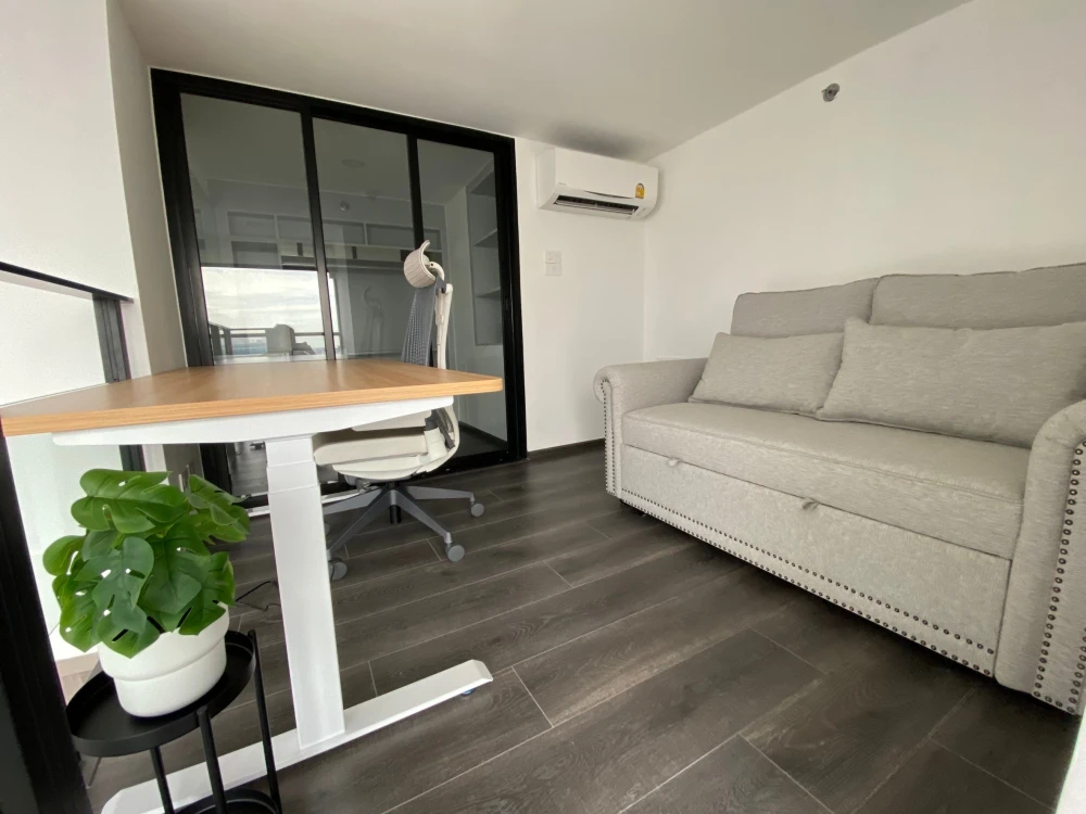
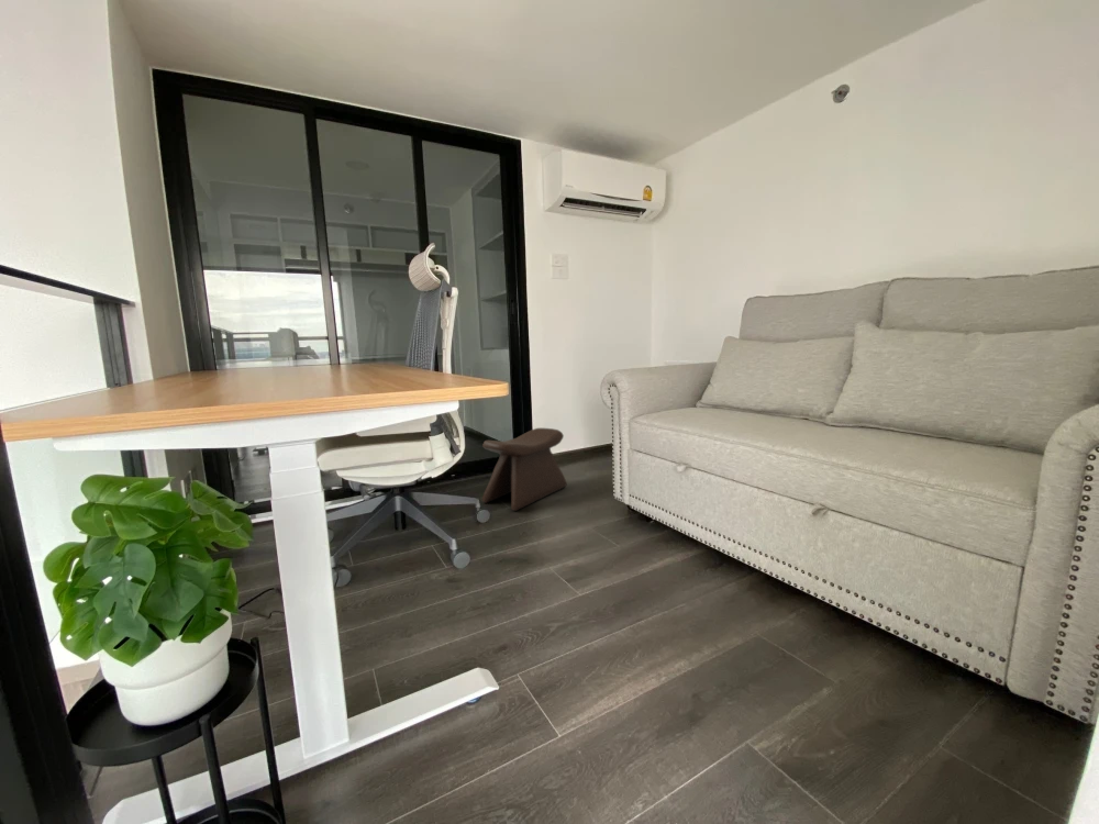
+ stool [481,427,568,512]
